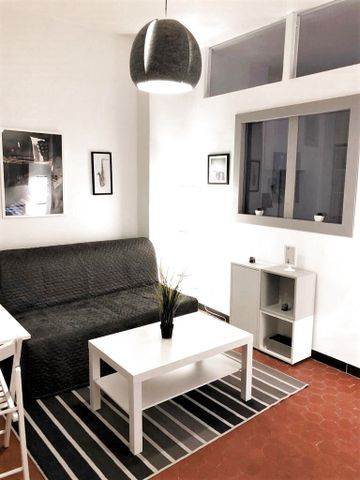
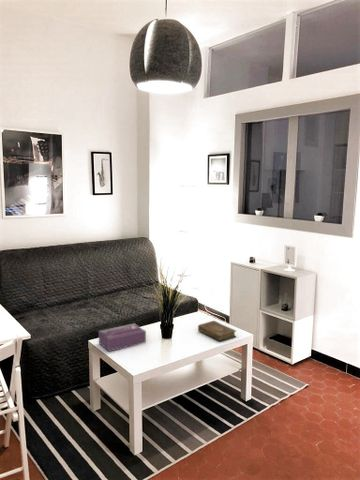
+ tissue box [98,322,147,353]
+ book [197,320,237,342]
